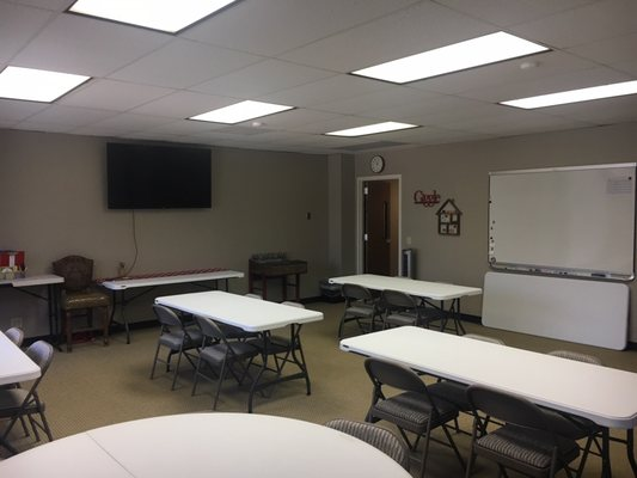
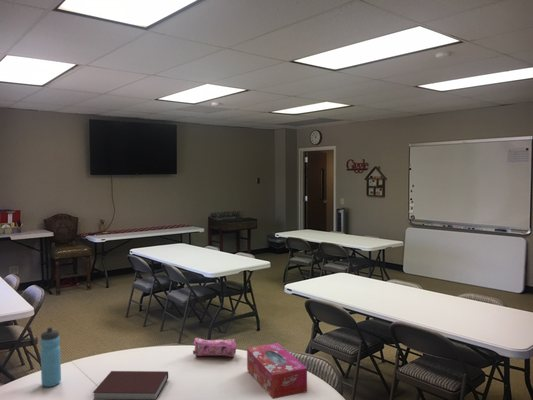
+ tissue box [246,342,308,400]
+ pencil case [192,337,237,358]
+ water bottle [39,326,62,388]
+ notebook [92,370,169,400]
